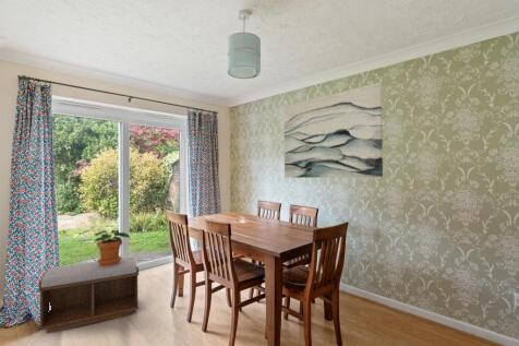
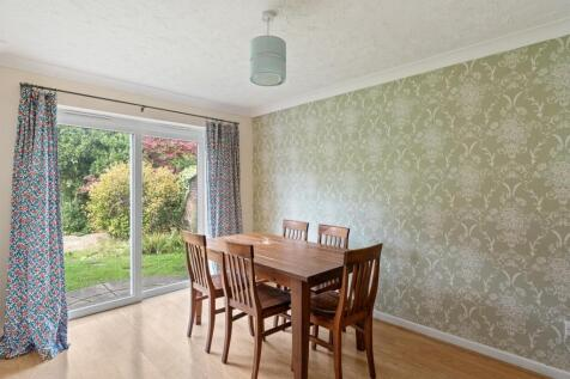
- wall art [283,82,384,179]
- potted plant [93,229,132,266]
- bench [37,256,140,334]
